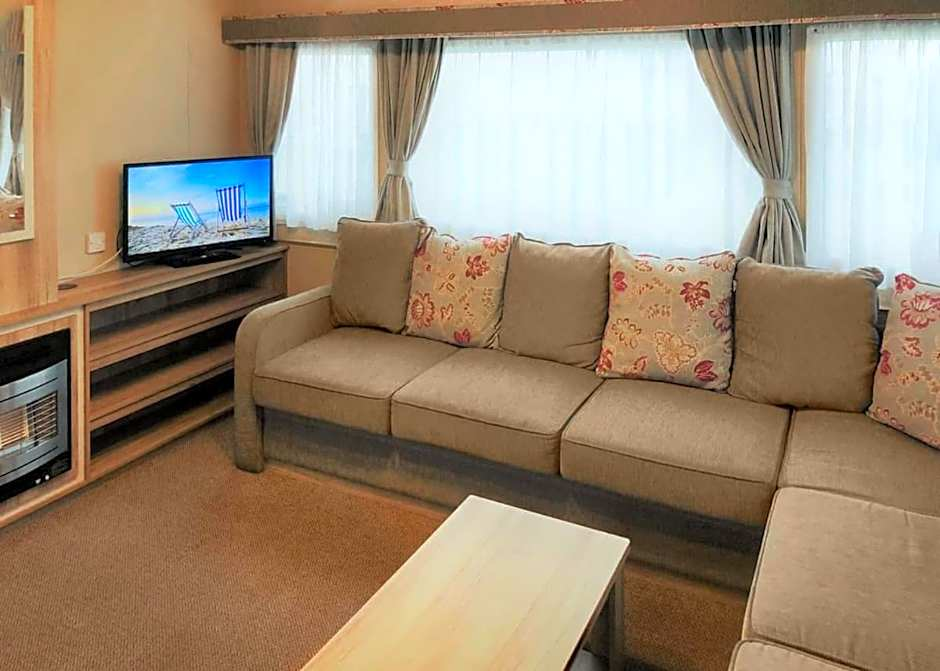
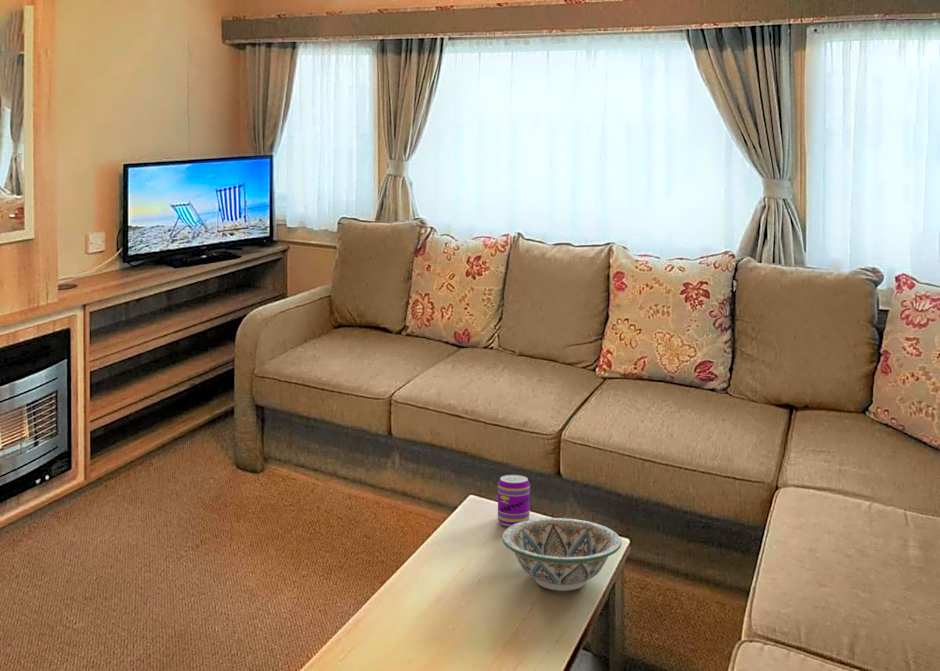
+ beverage can [497,474,531,527]
+ decorative bowl [501,517,622,592]
